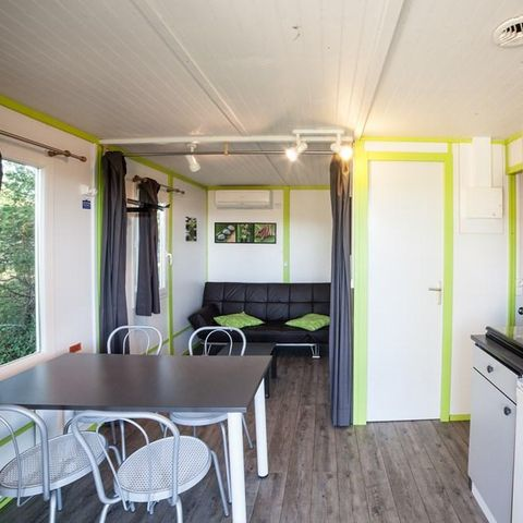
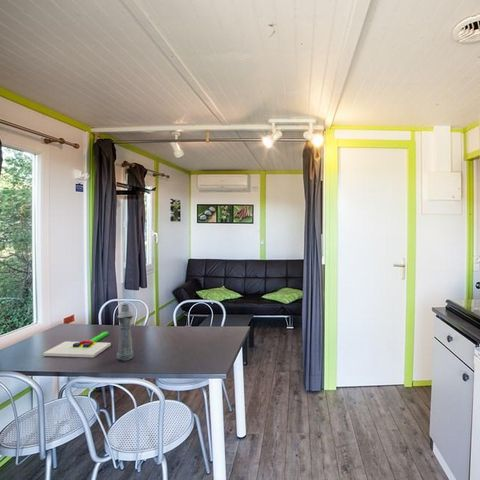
+ bottle [116,303,134,362]
+ chopping board [42,331,112,358]
